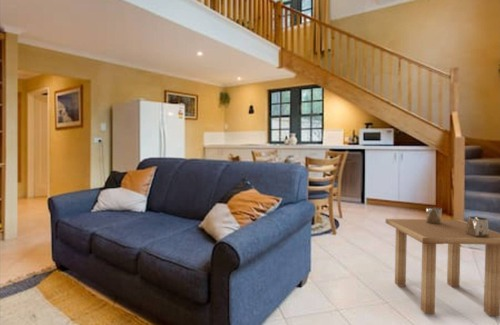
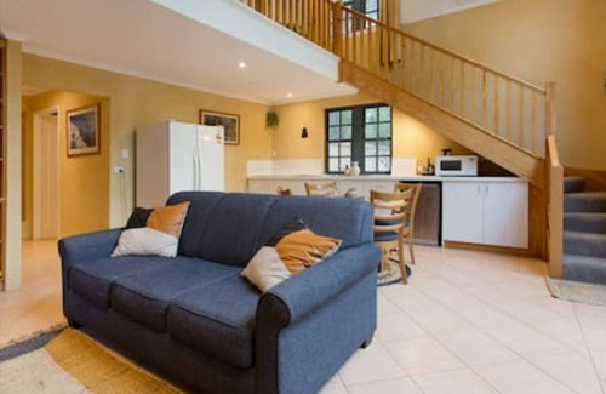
- side table [385,206,500,317]
